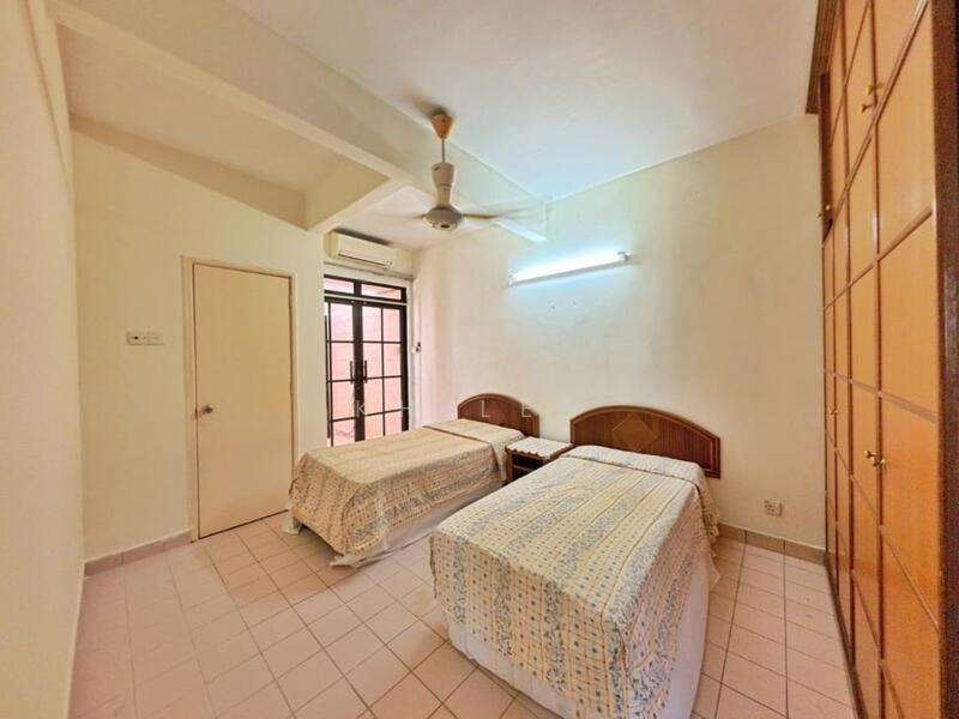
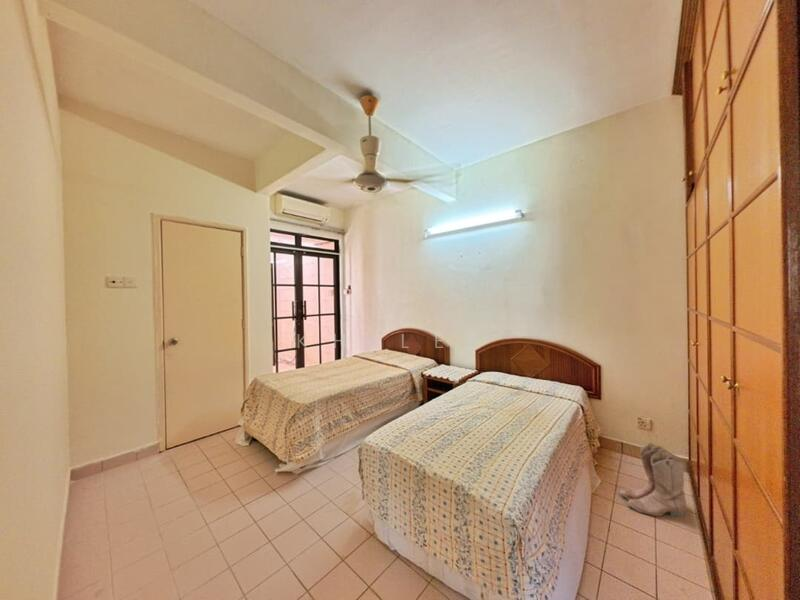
+ boots [618,441,688,517]
